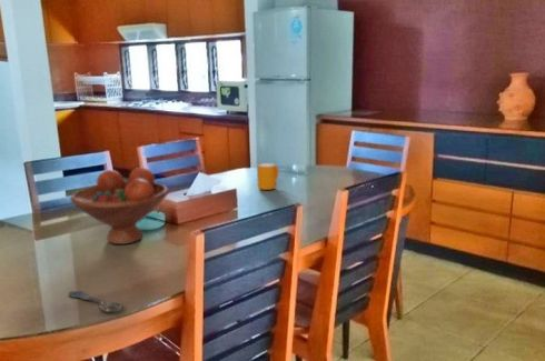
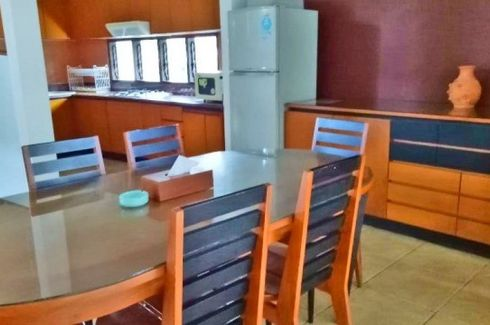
- spoon [68,290,123,314]
- fruit bowl [69,167,170,245]
- mug [256,162,280,191]
